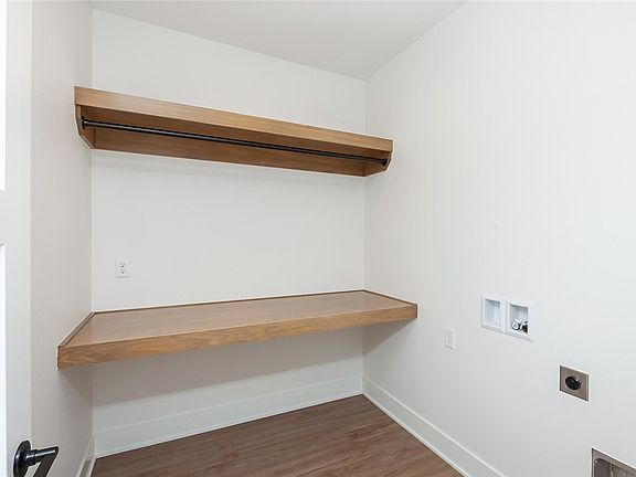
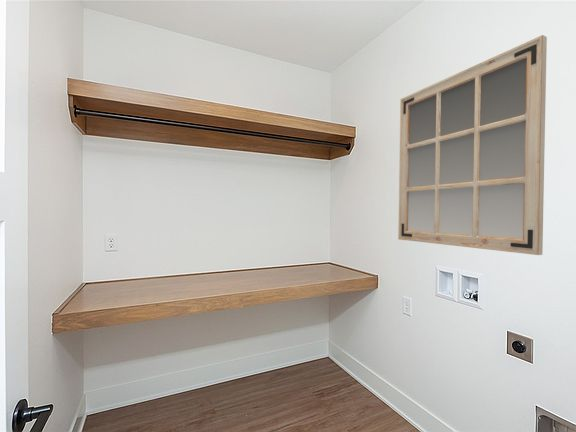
+ mirror [397,34,548,256]
